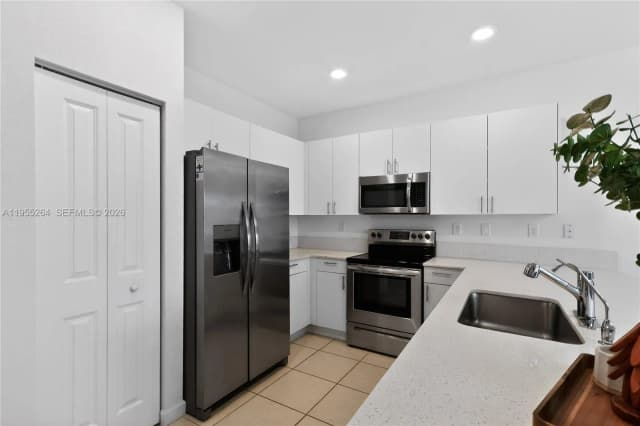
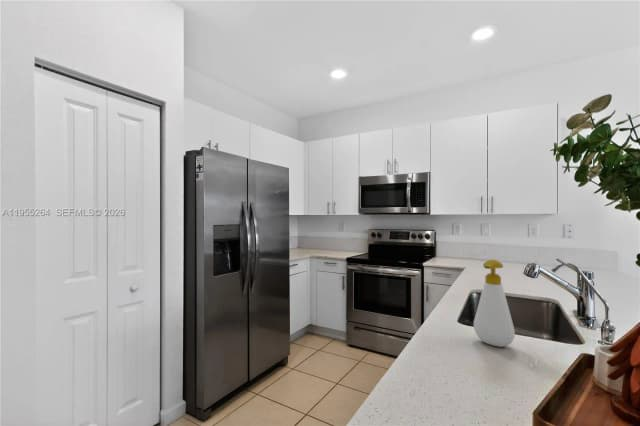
+ soap bottle [473,259,516,348]
